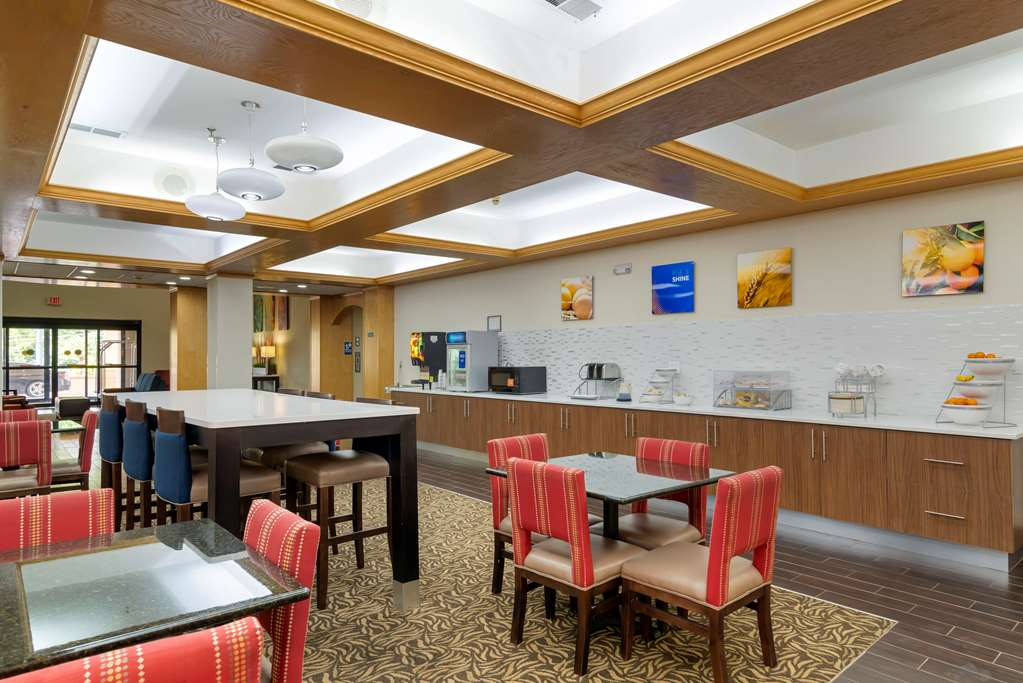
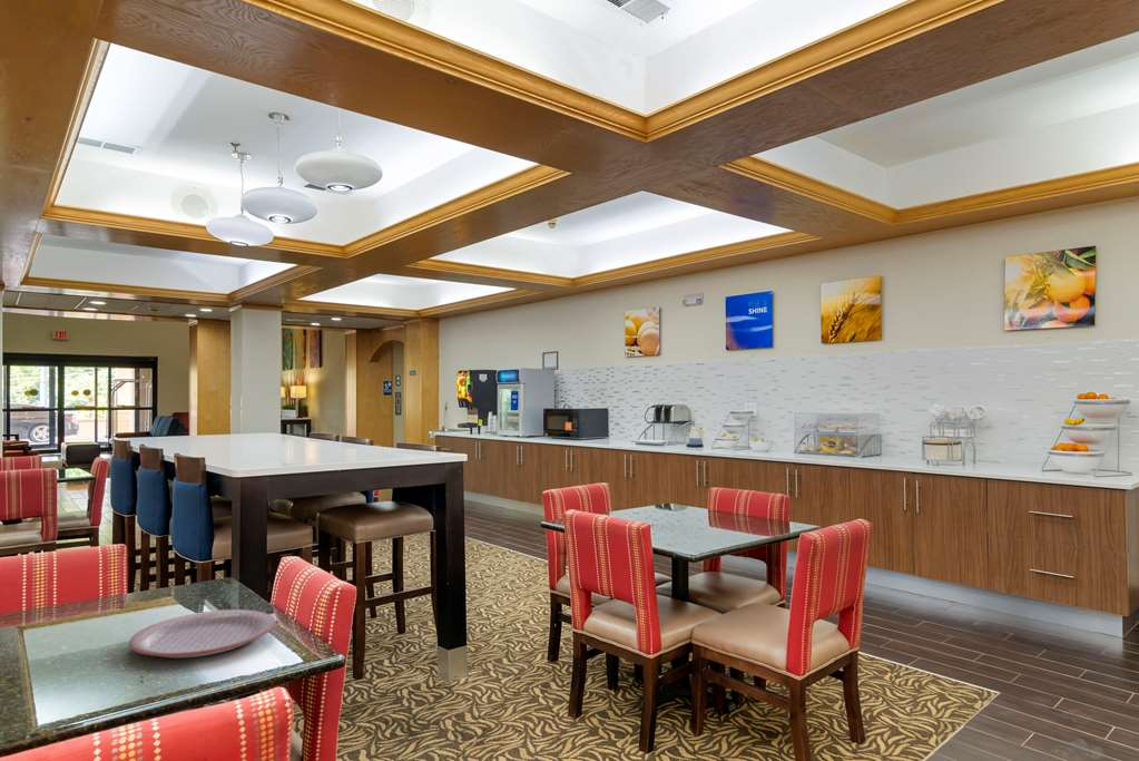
+ plate [128,608,277,658]
